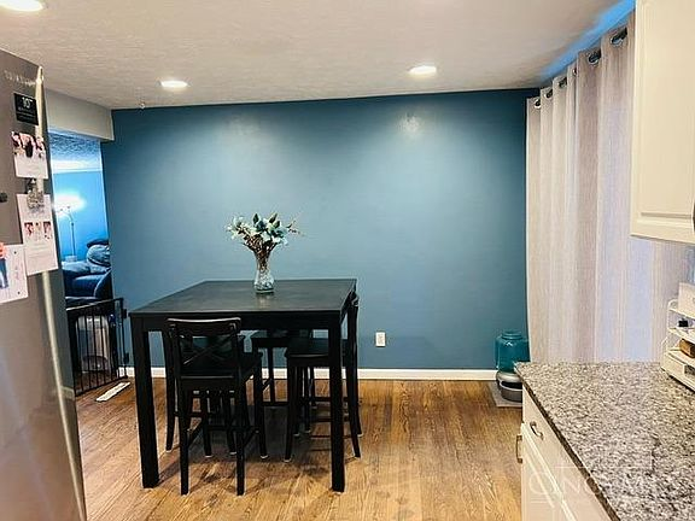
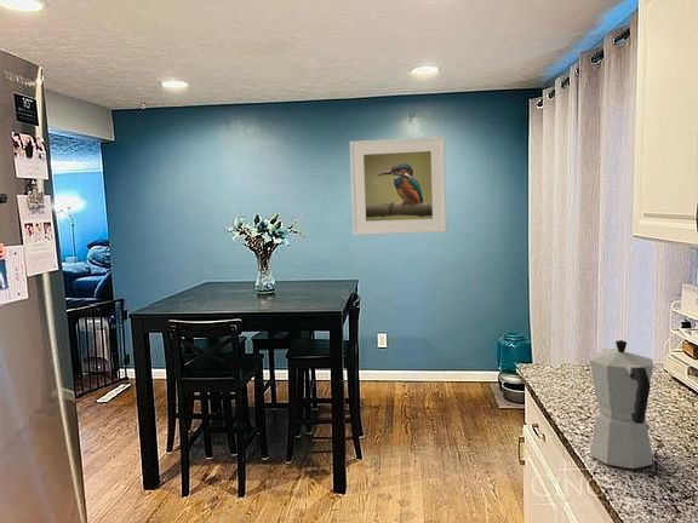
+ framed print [349,136,448,236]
+ moka pot [589,339,654,470]
